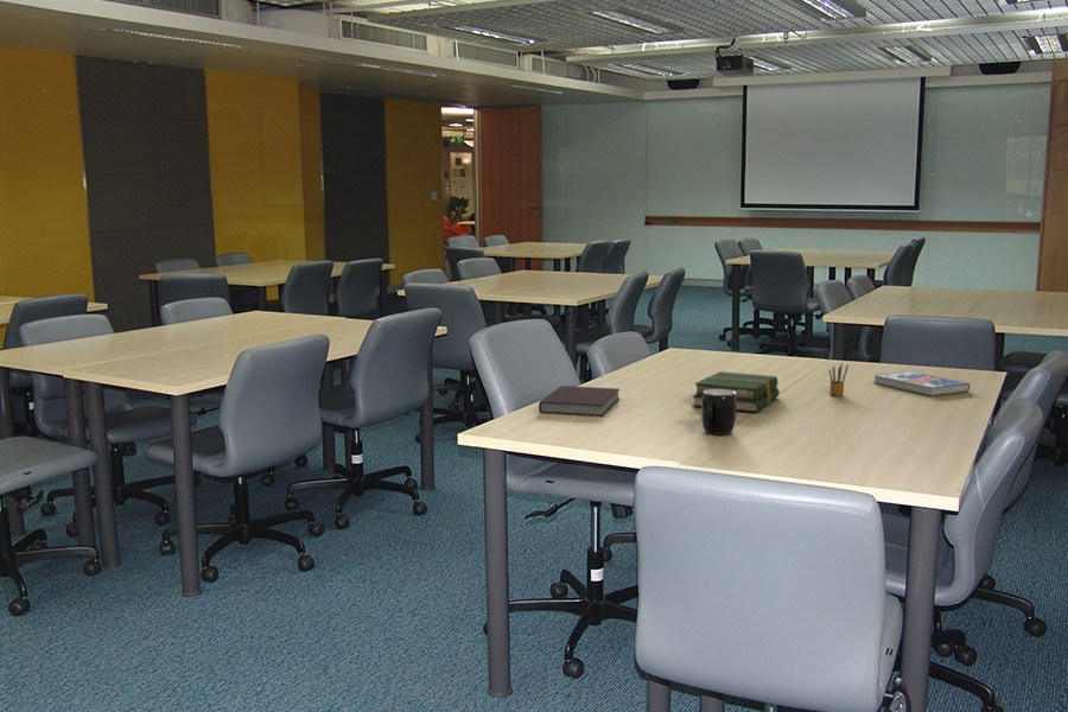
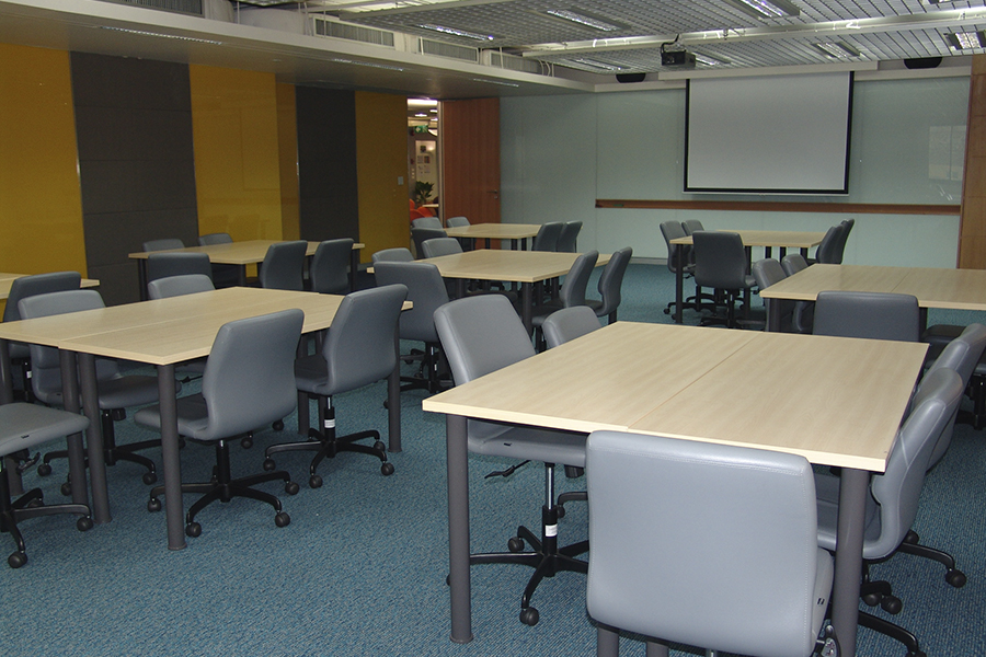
- notebook [538,384,621,417]
- mug [700,389,737,437]
- book [872,370,971,398]
- pencil box [828,362,850,398]
- book [691,370,781,413]
